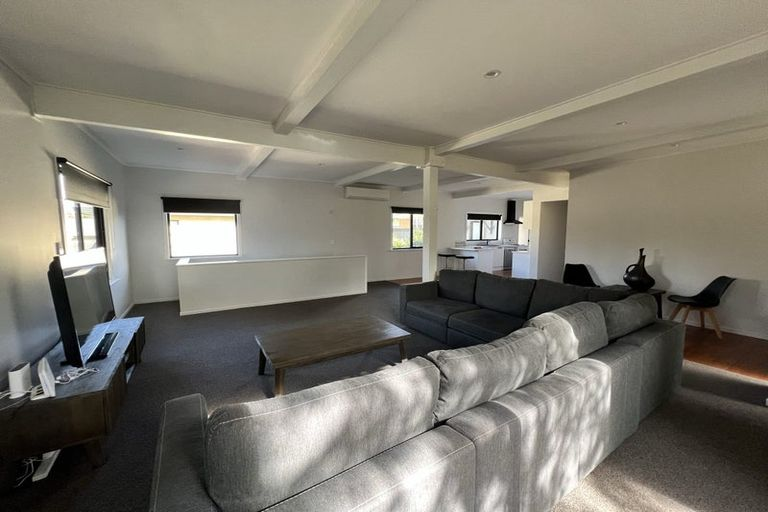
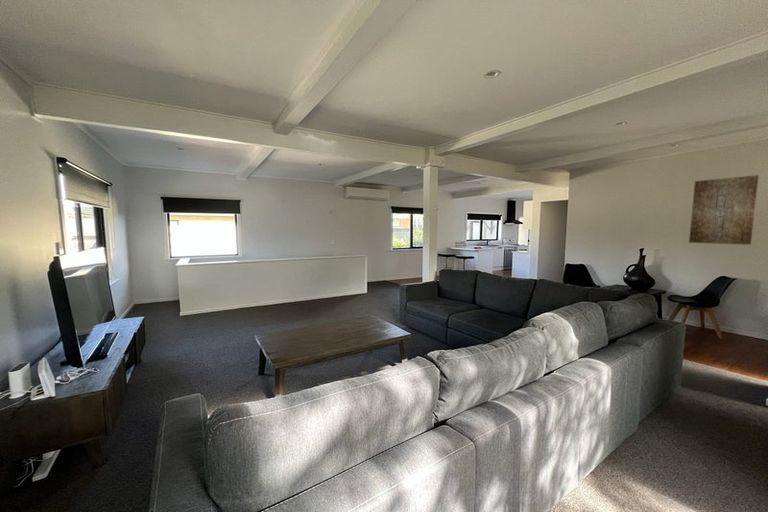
+ wall art [688,174,760,246]
